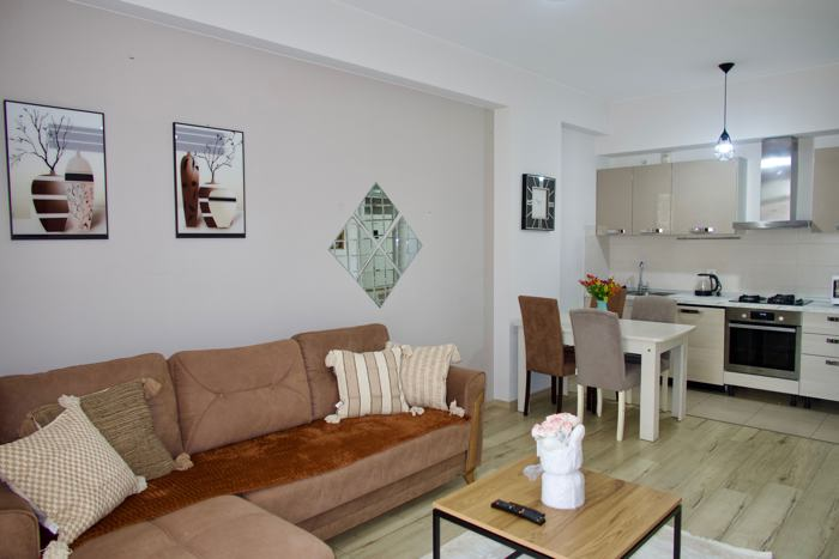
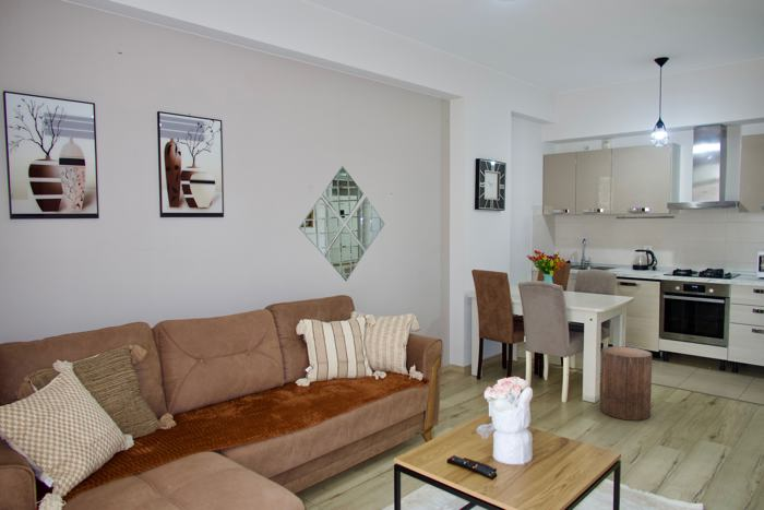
+ stool [599,345,653,422]
